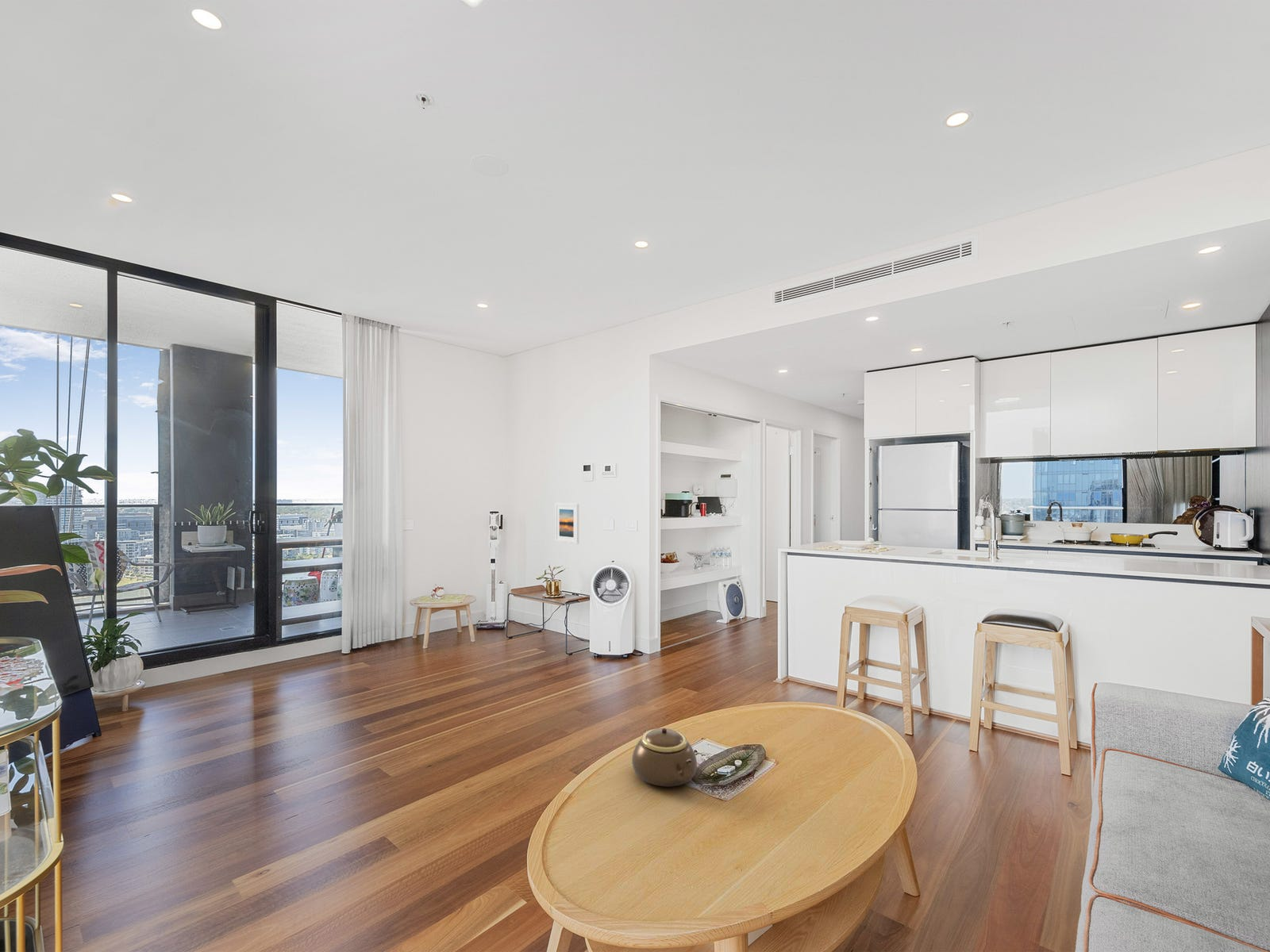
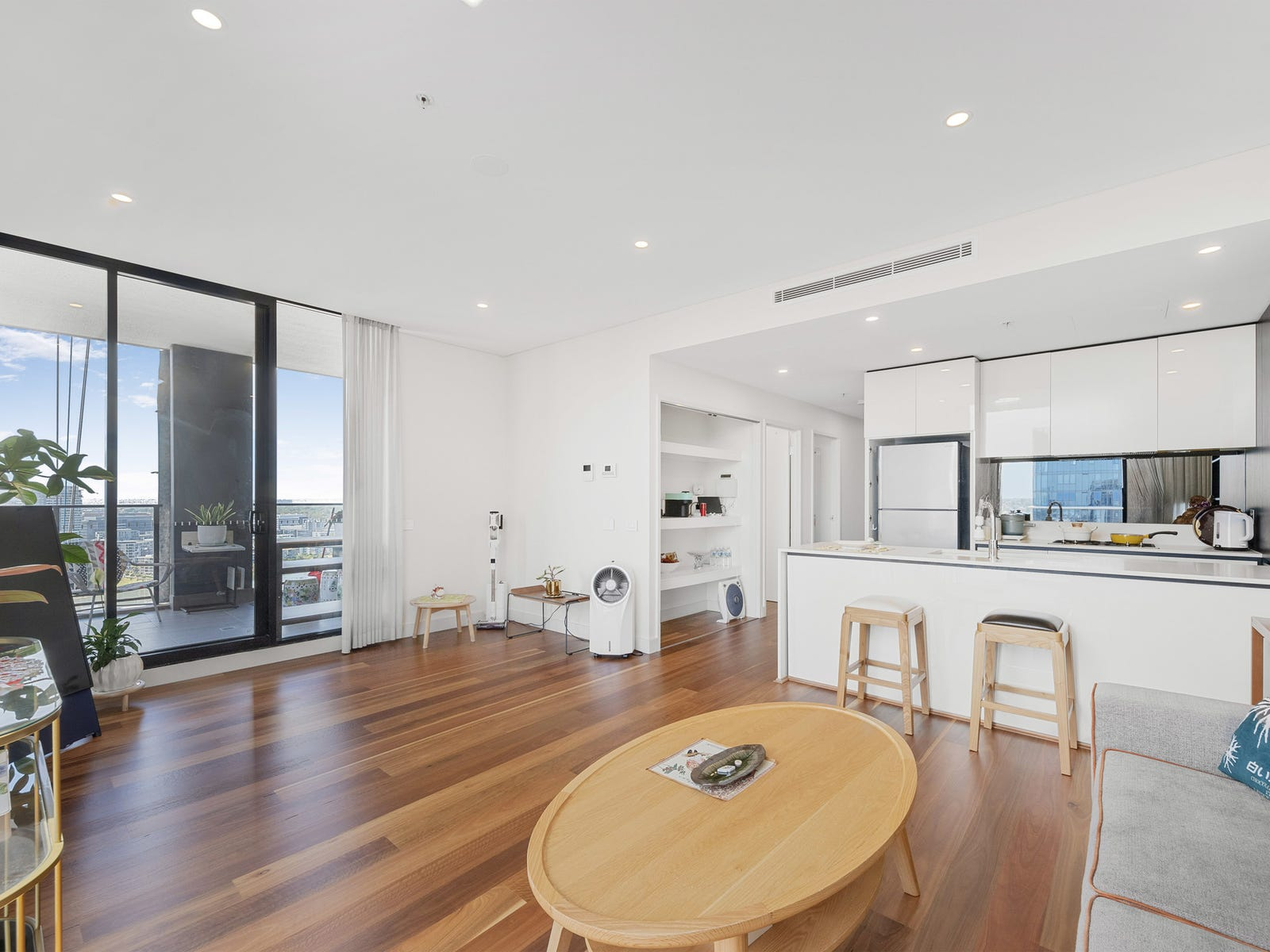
- teapot [631,727,698,787]
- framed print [554,502,579,545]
